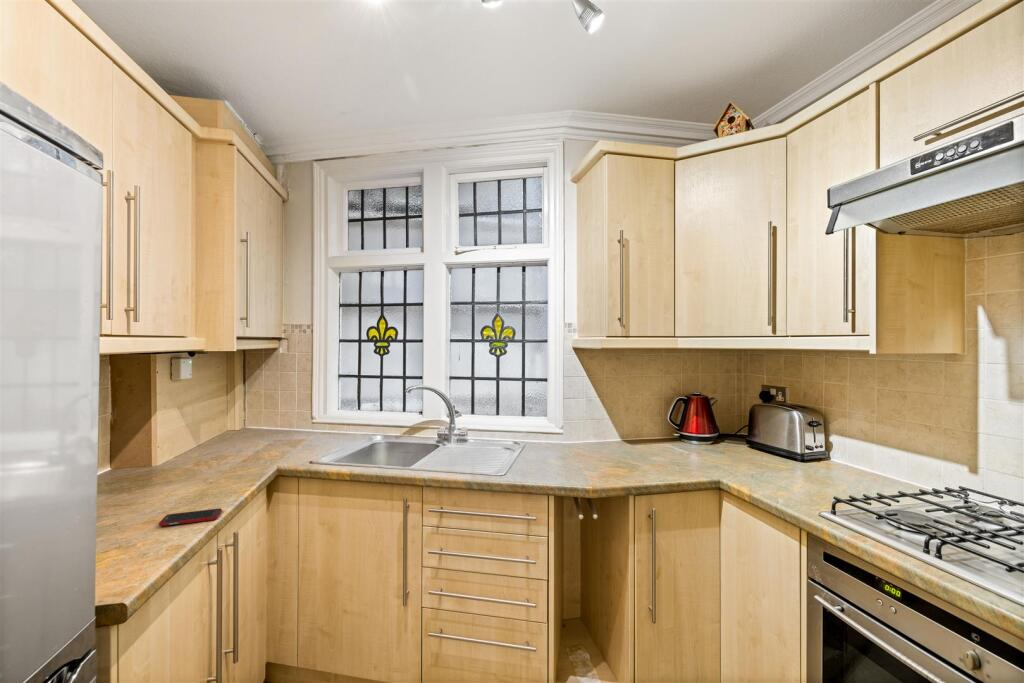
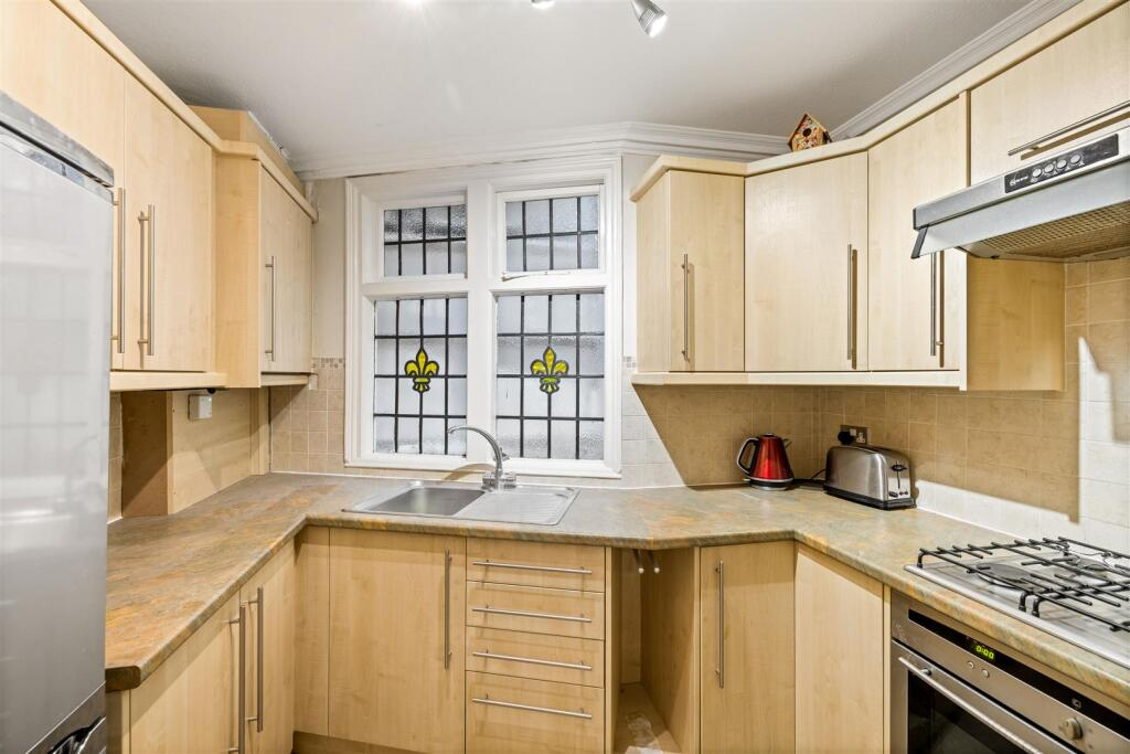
- cell phone [158,507,223,527]
